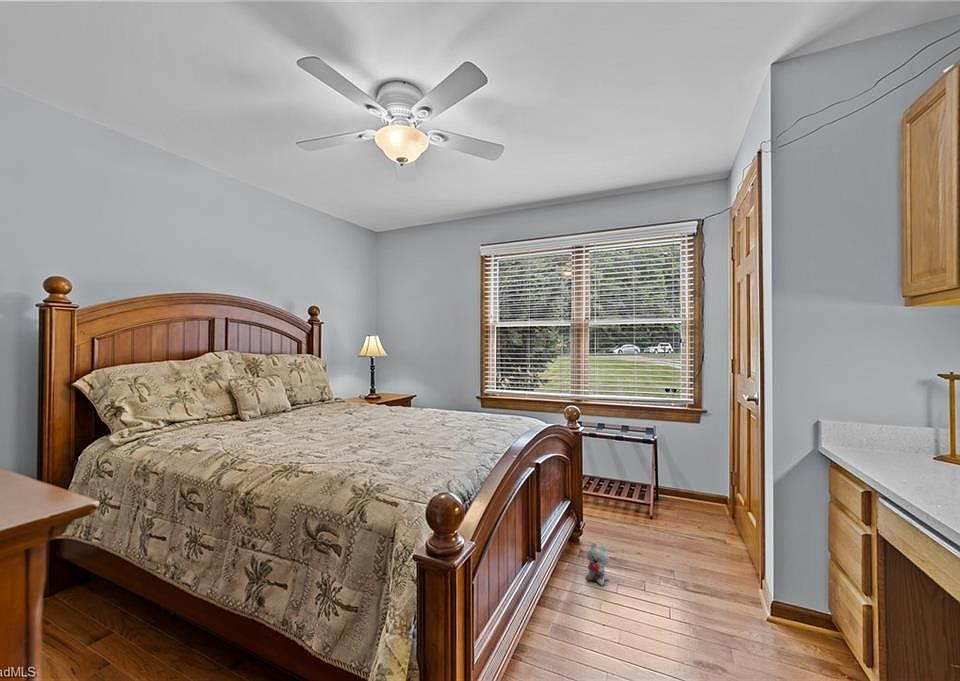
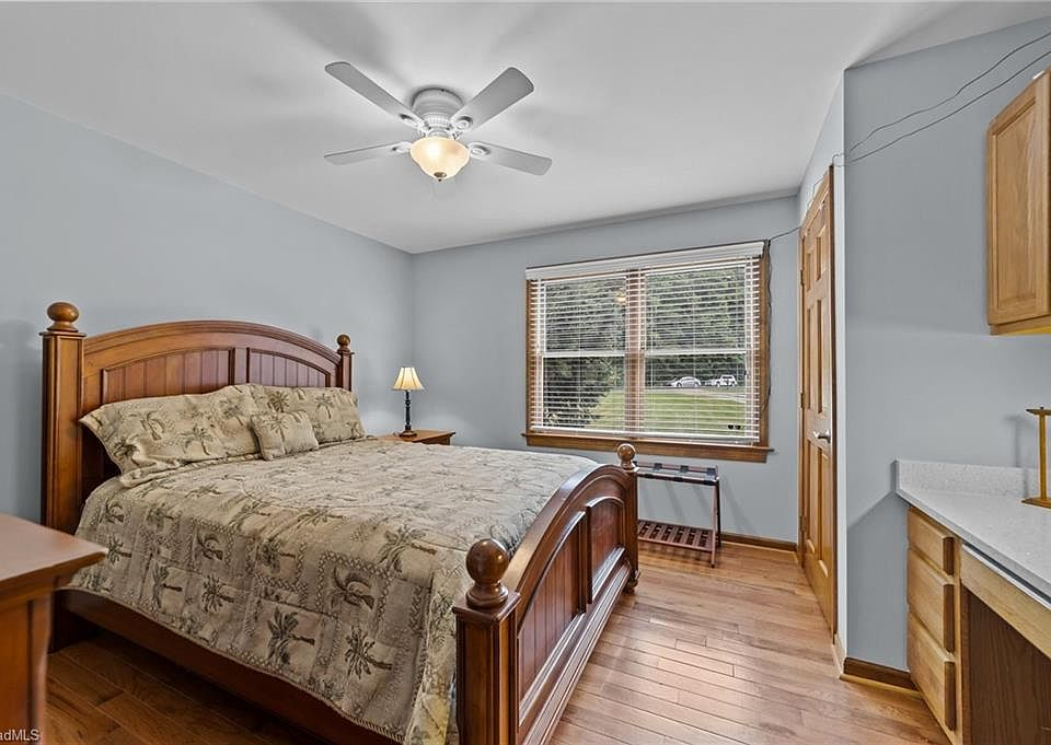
- plush toy [584,541,610,587]
